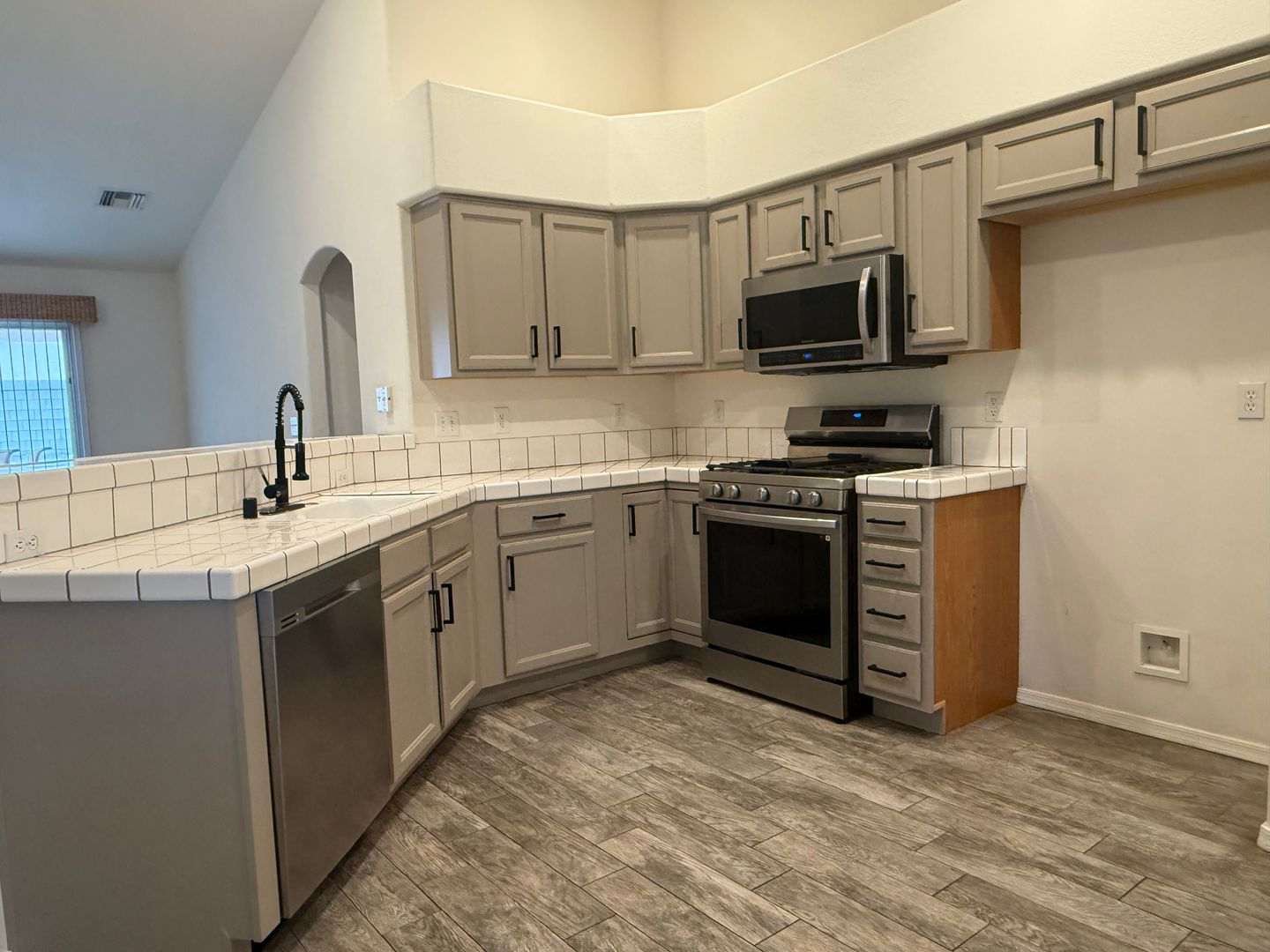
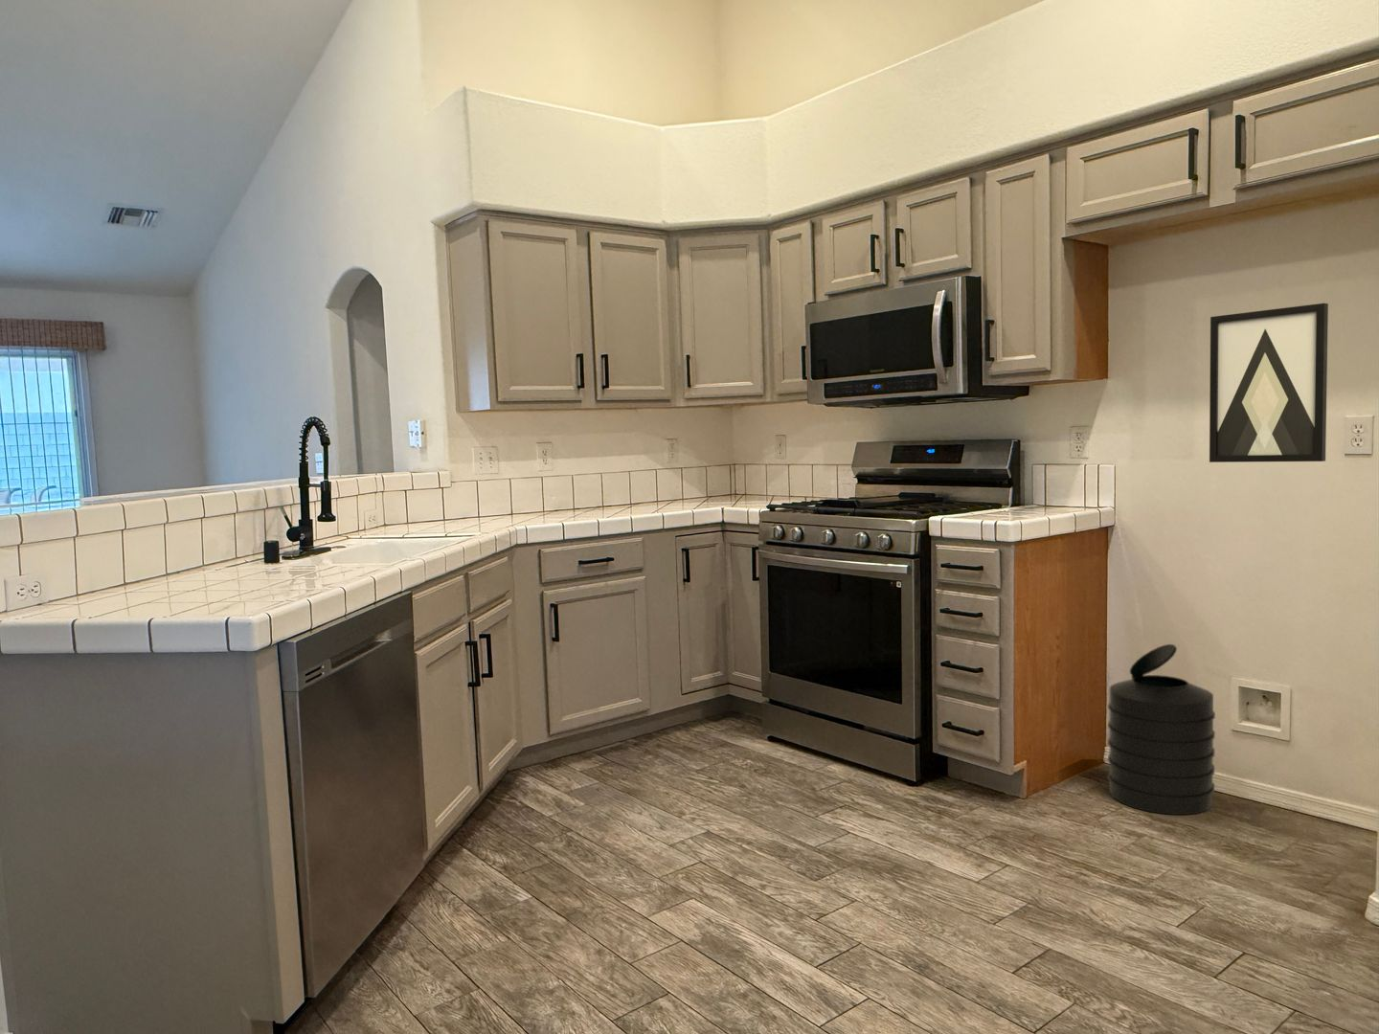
+ wall art [1209,303,1329,464]
+ trash can [1108,643,1216,816]
